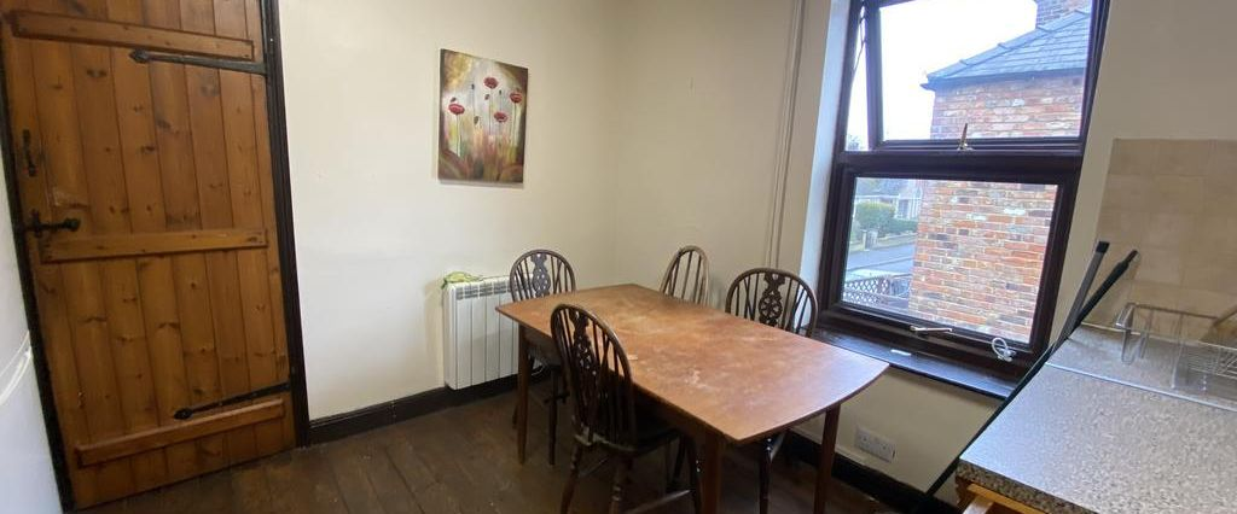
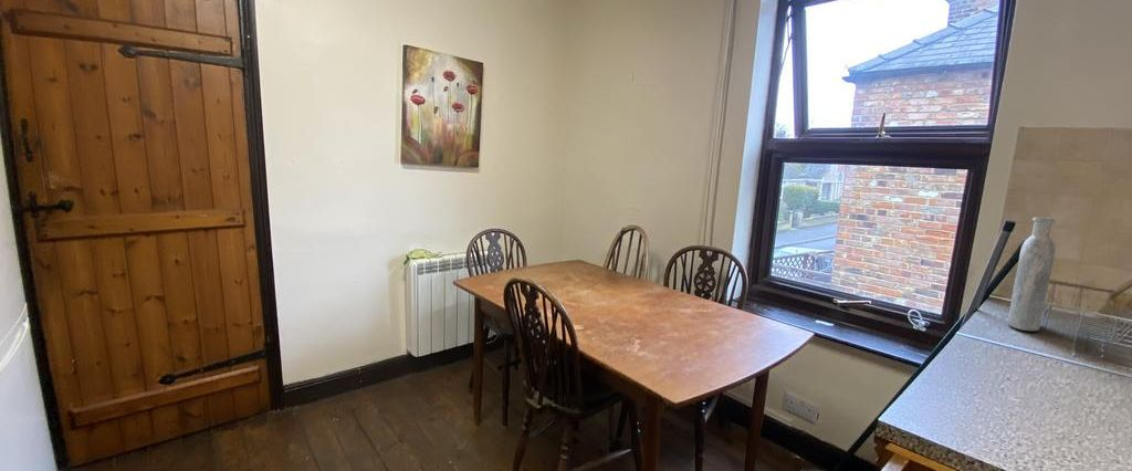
+ bottle [1006,216,1057,332]
